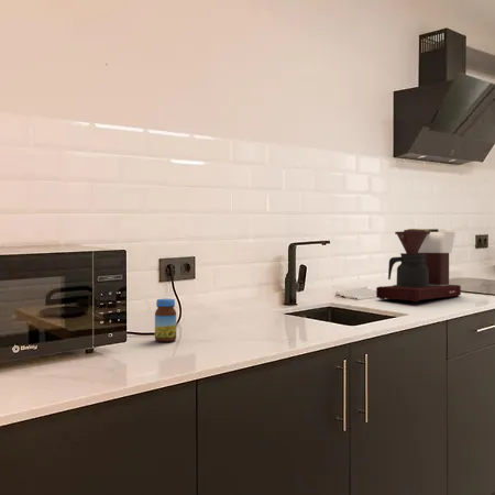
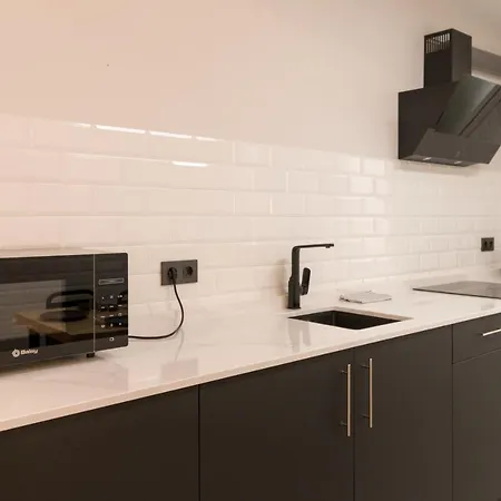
- coffee maker [375,228,462,302]
- jar [154,297,177,343]
